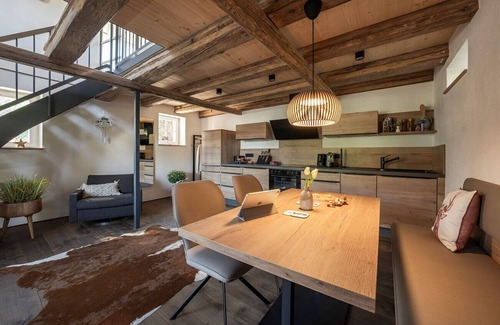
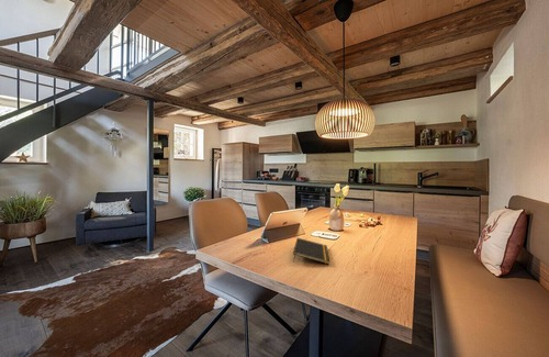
+ notepad [292,237,330,265]
